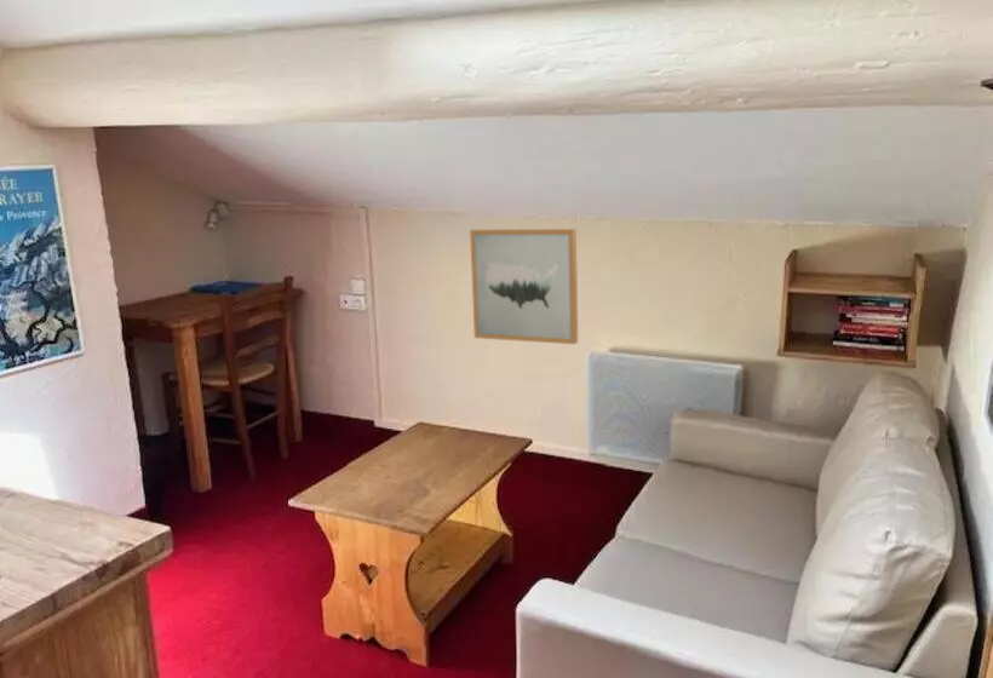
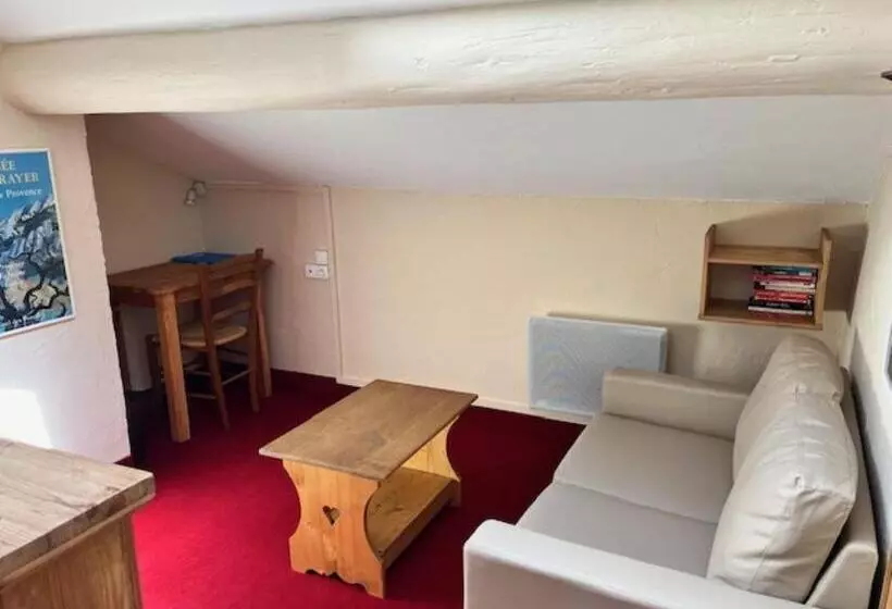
- wall art [469,228,579,345]
